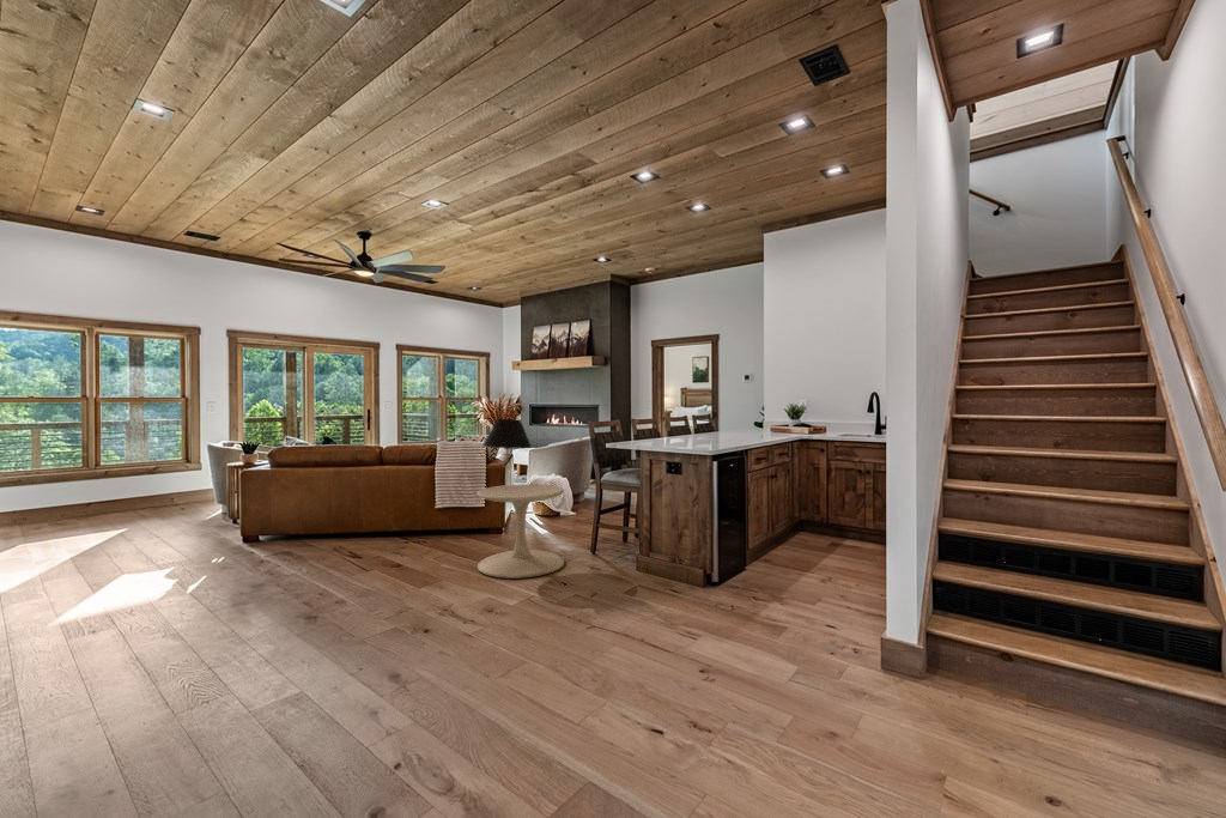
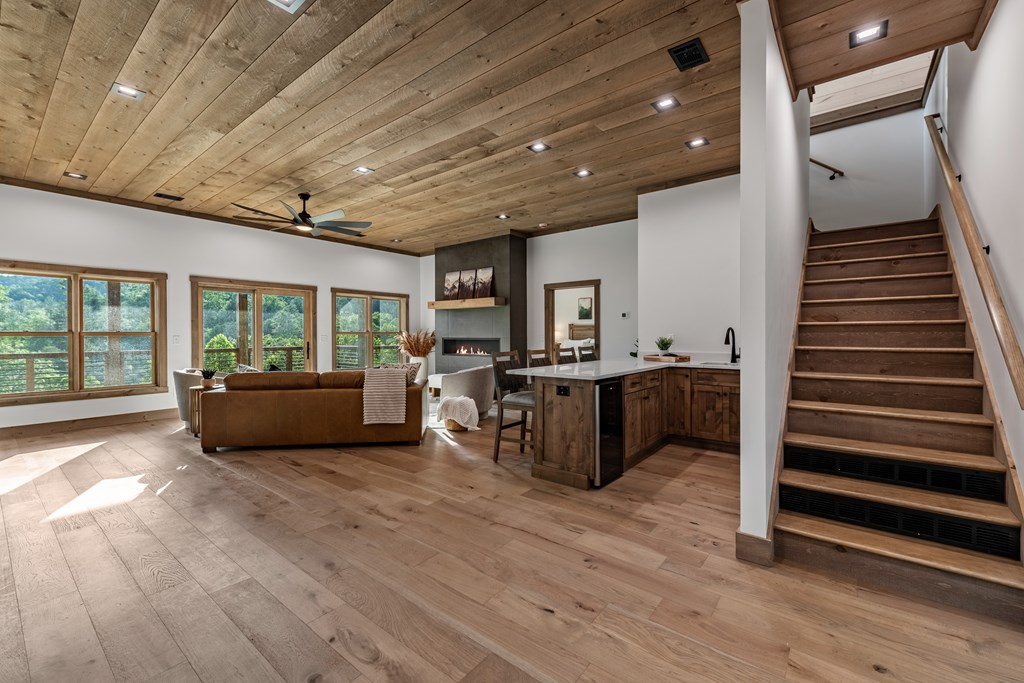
- side table [475,483,565,580]
- table lamp [481,418,533,485]
